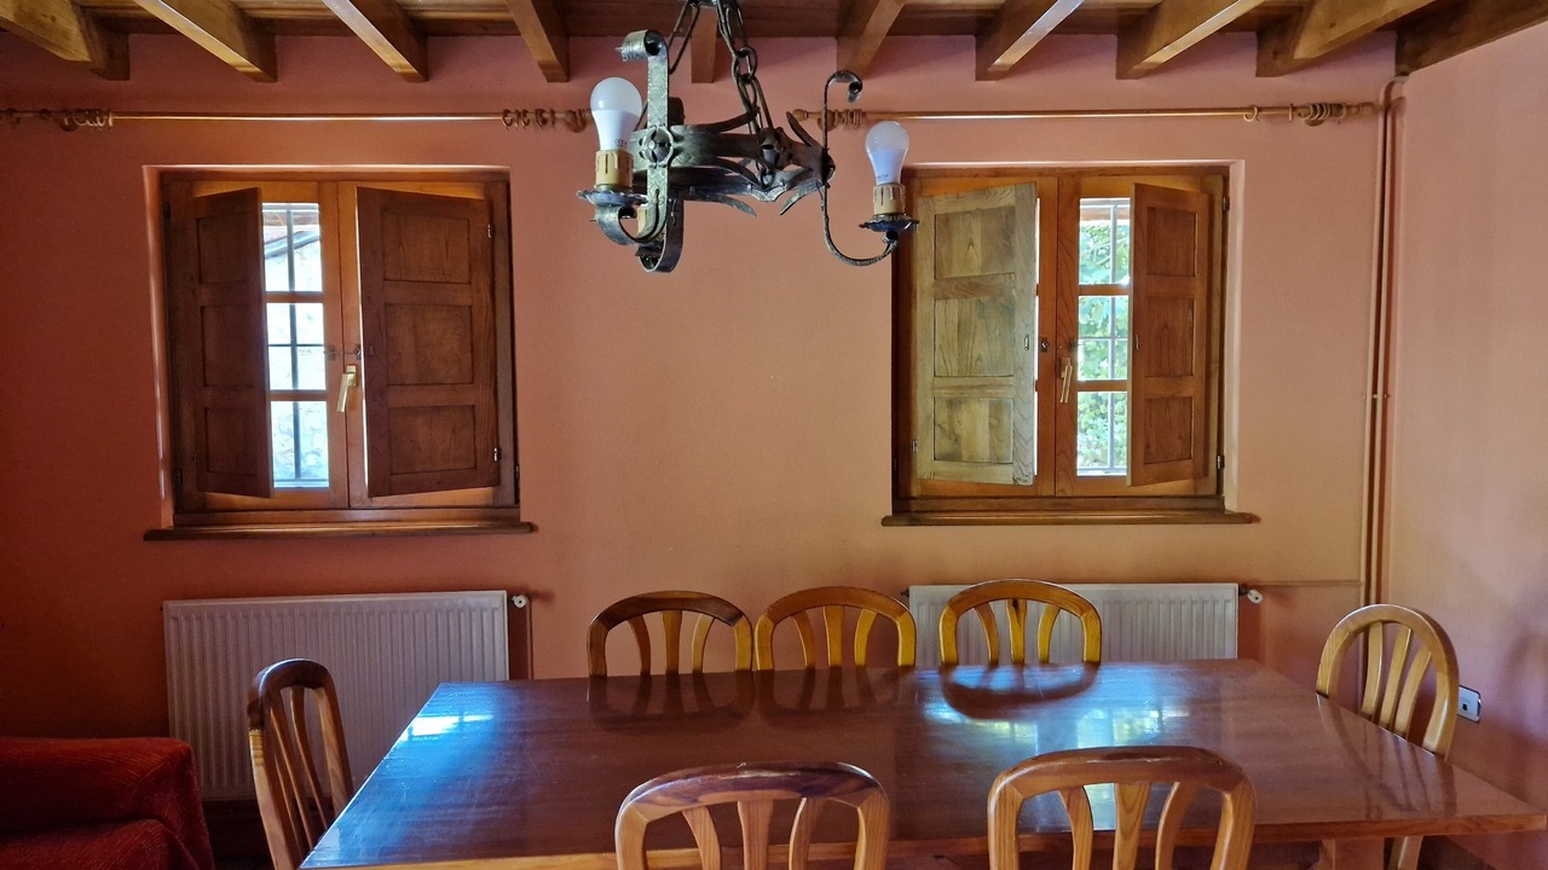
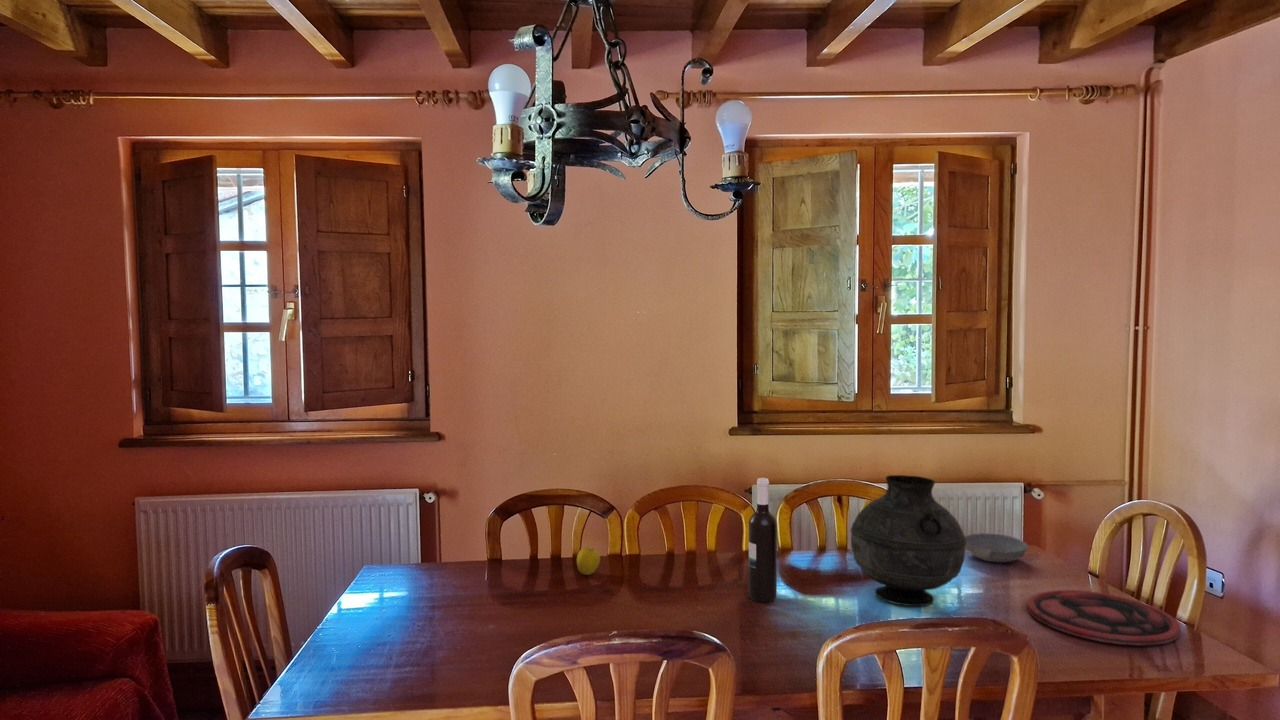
+ vase [850,474,966,607]
+ bowl [965,532,1029,563]
+ apple [576,546,601,576]
+ wine bottle [748,477,778,603]
+ plate [1027,589,1181,646]
